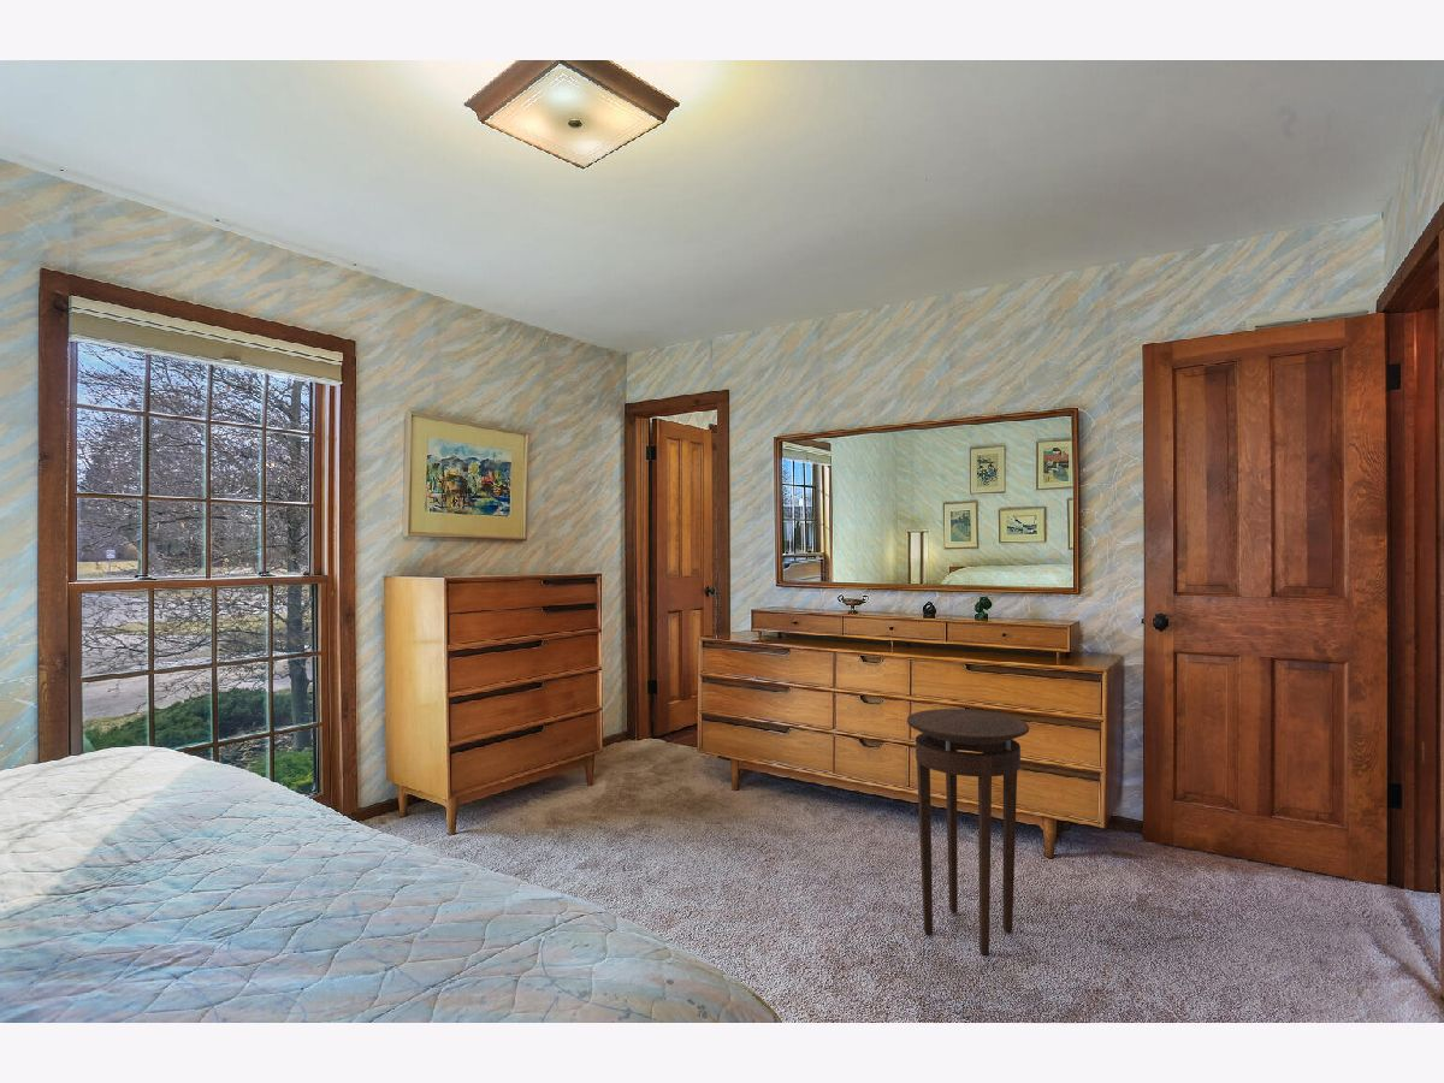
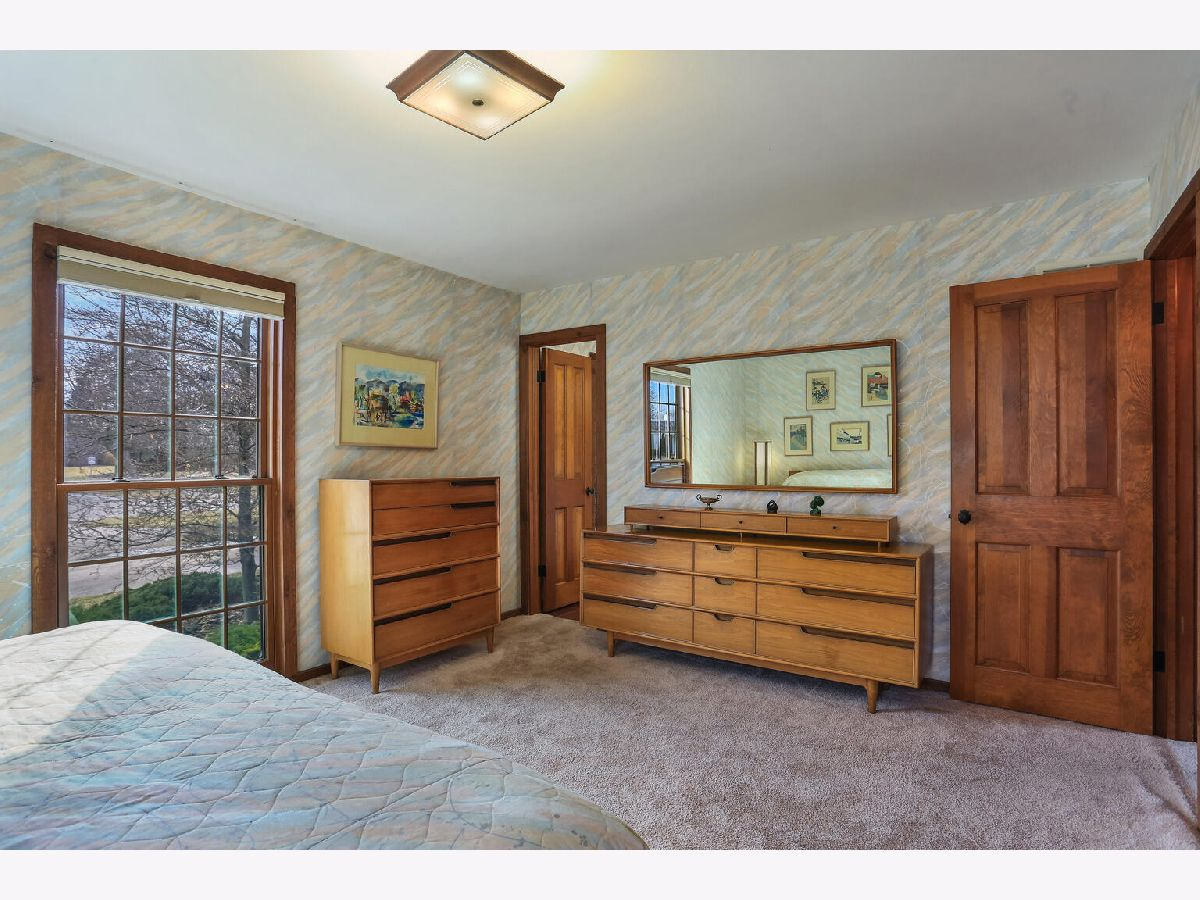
- stool [906,708,1030,957]
